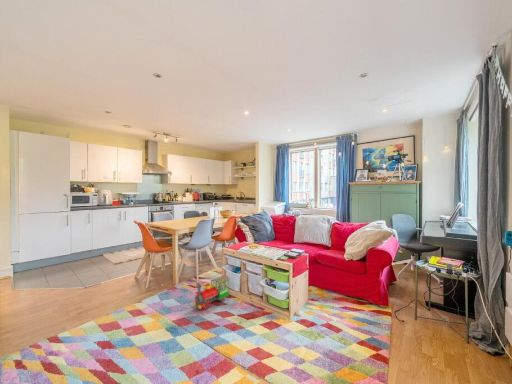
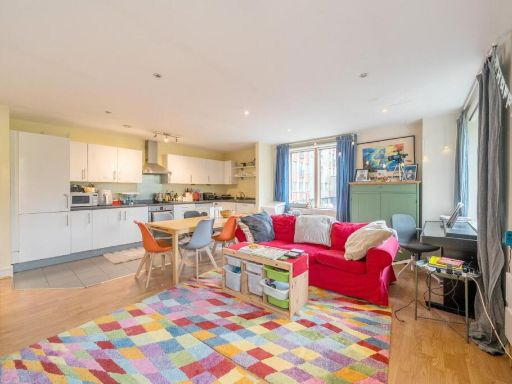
- toy train [190,274,231,311]
